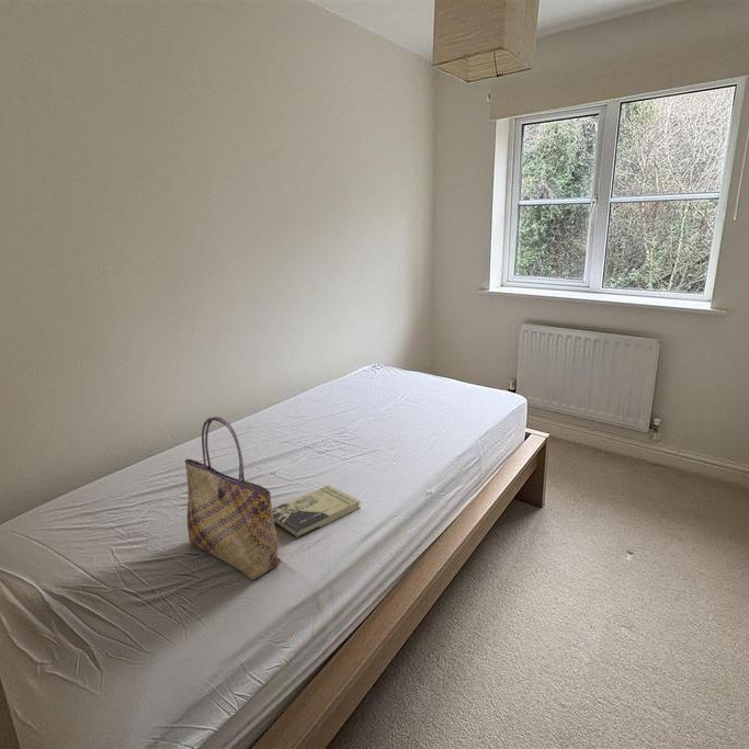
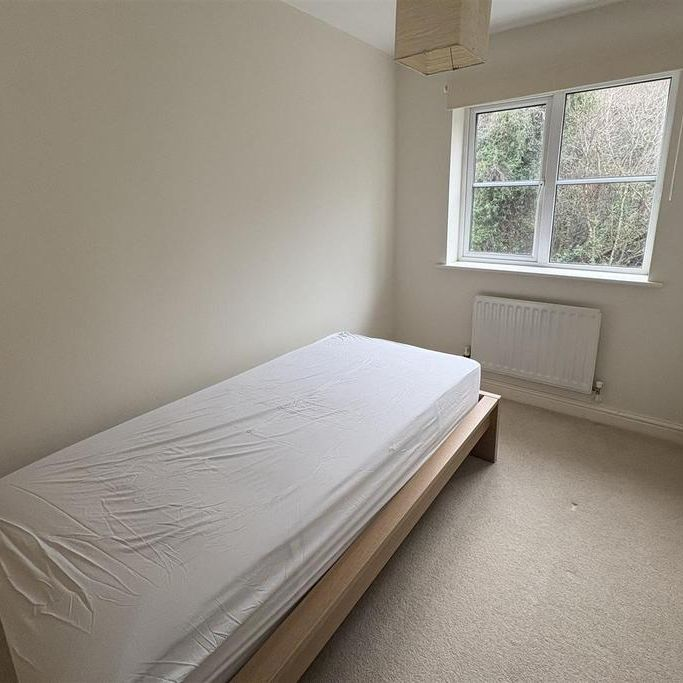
- tote bag [184,415,279,581]
- book [272,484,362,540]
